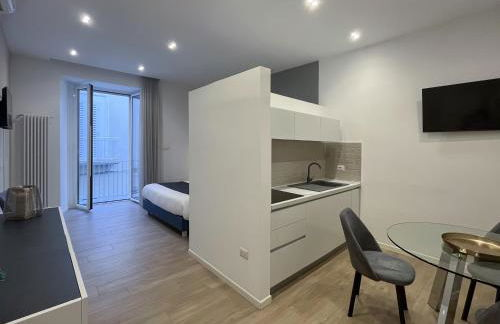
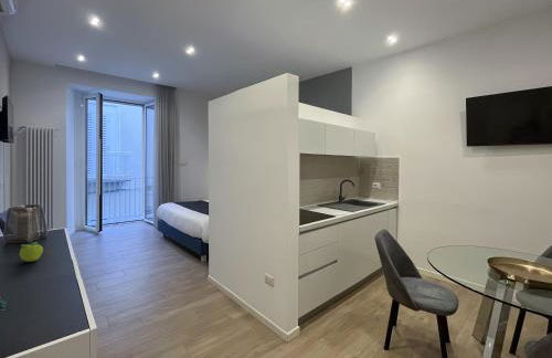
+ fruit [19,241,44,263]
